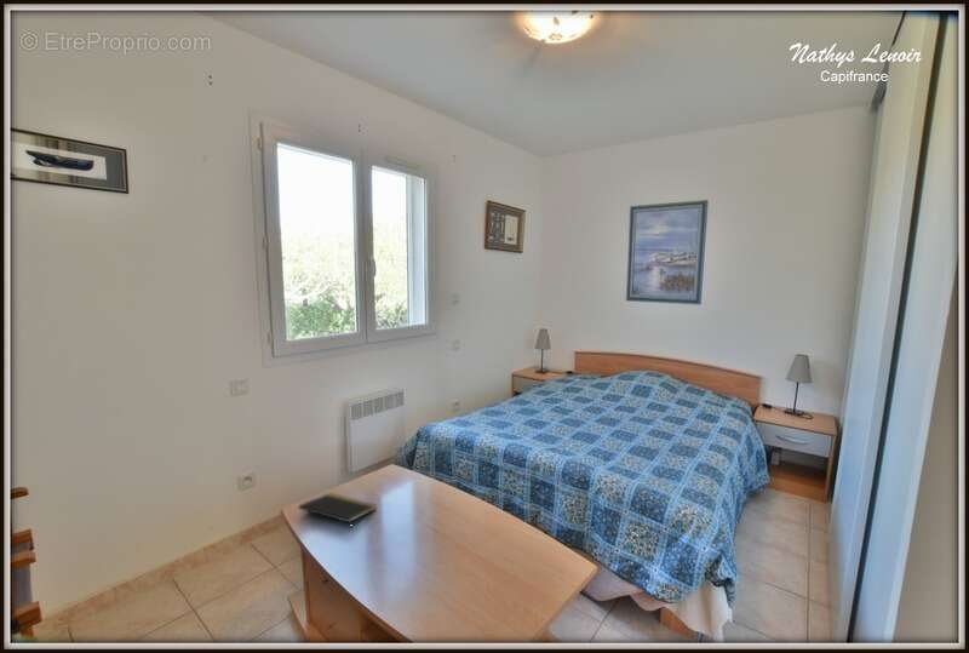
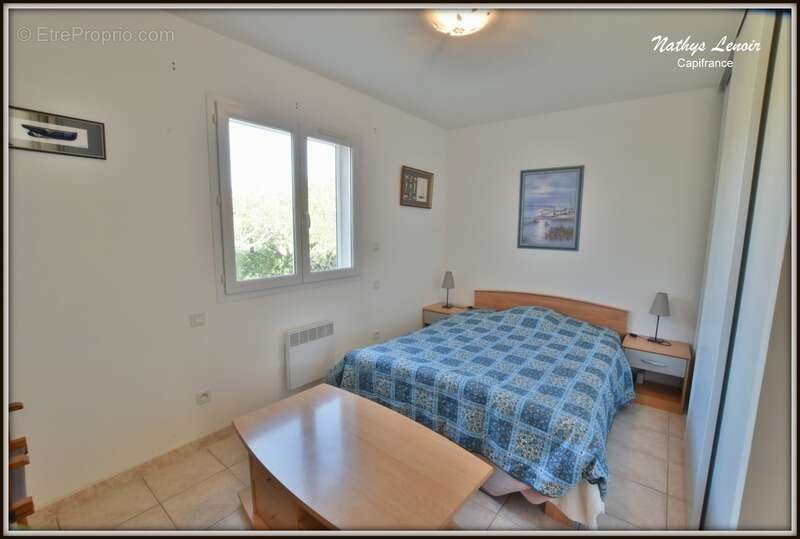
- notepad [297,492,378,532]
